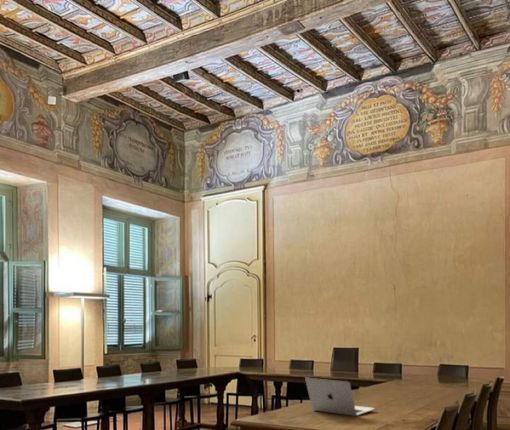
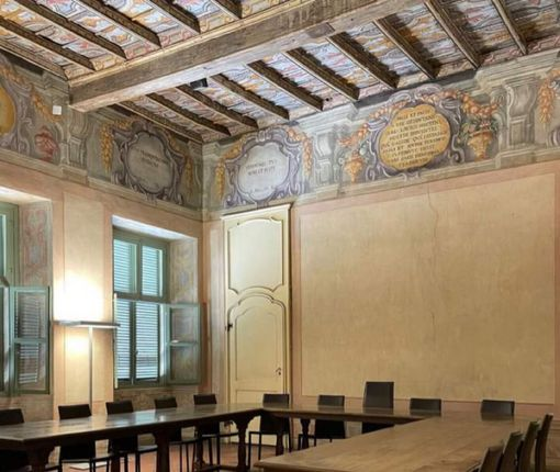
- laptop [304,377,375,417]
